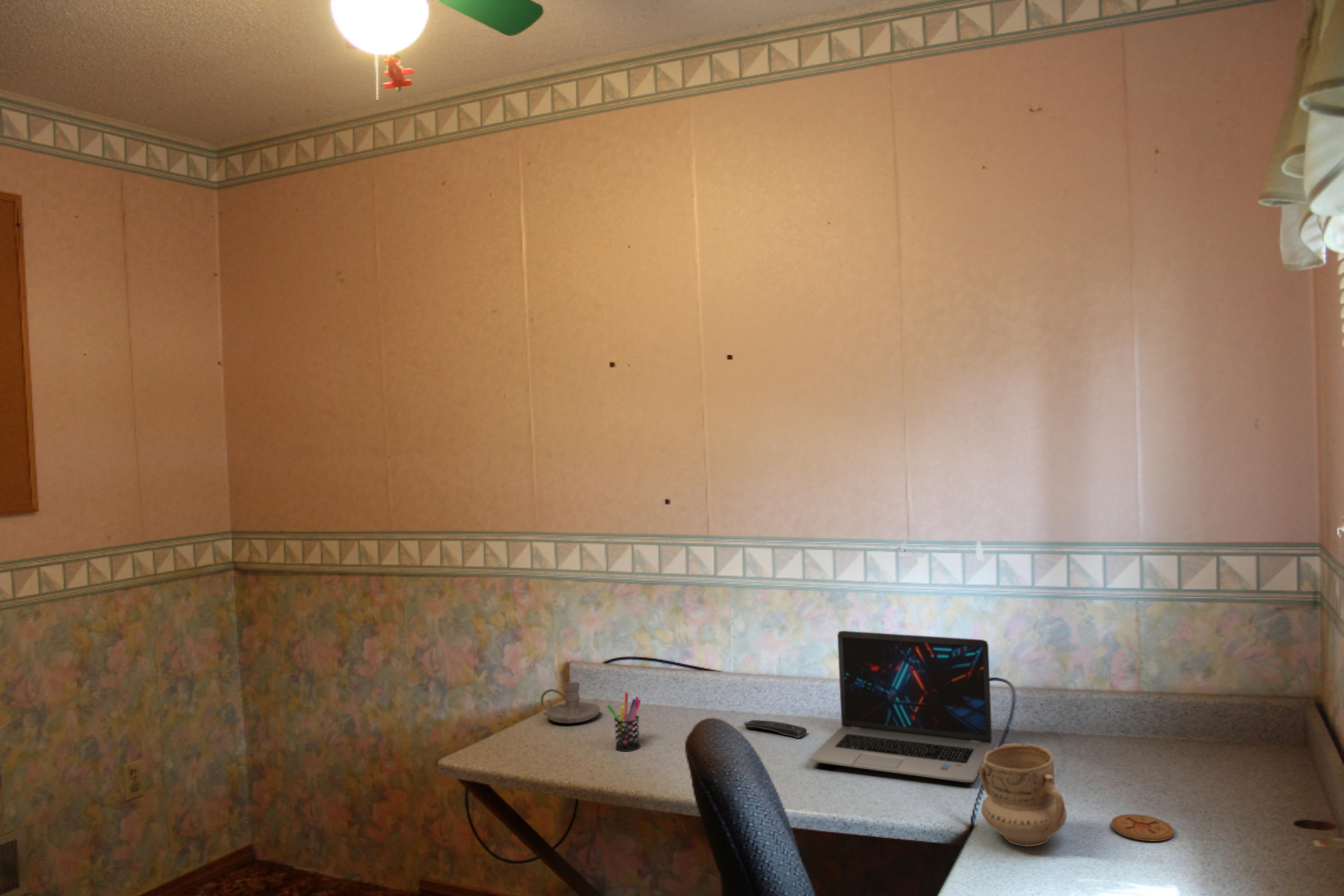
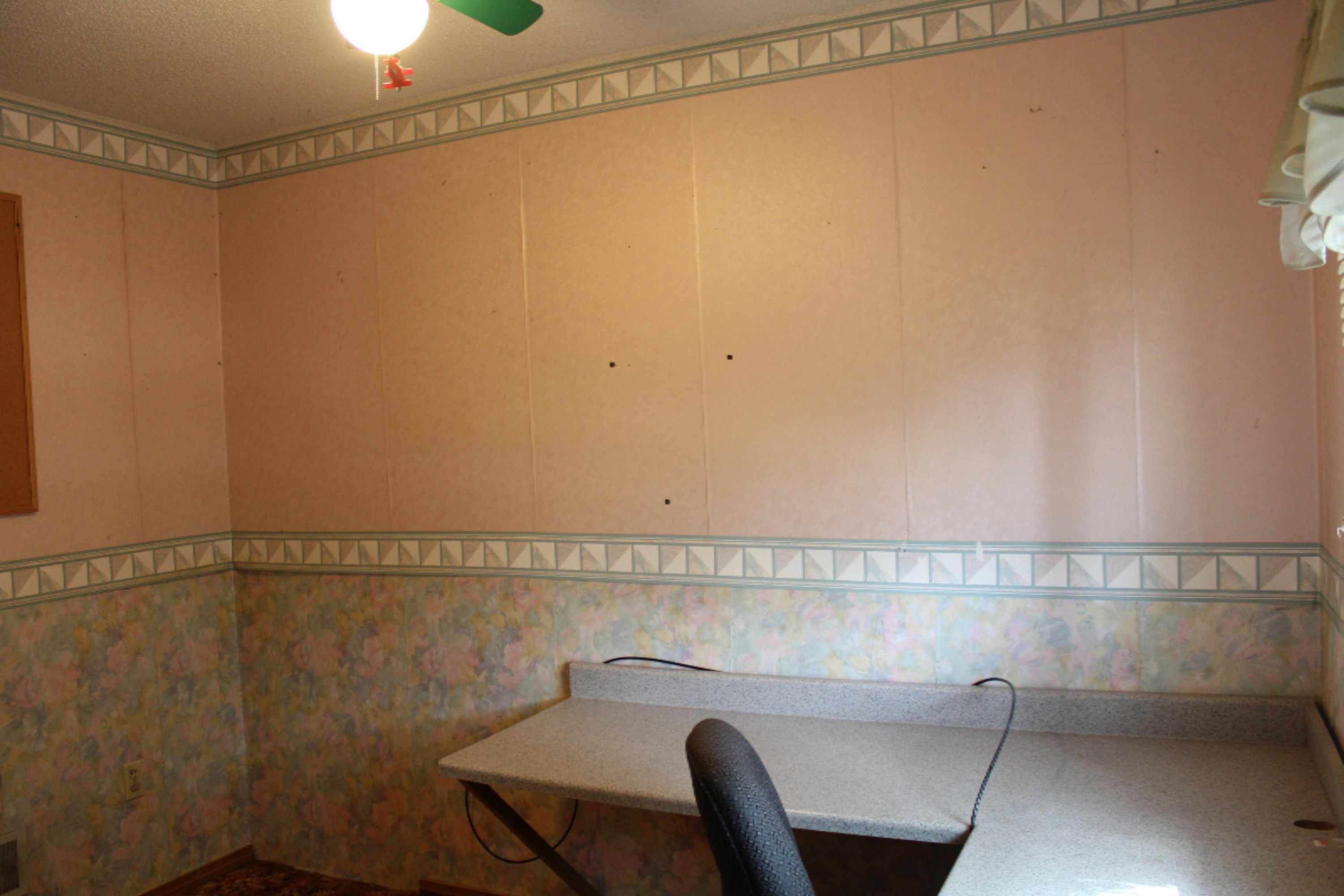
- remote control [743,719,807,739]
- candle holder [540,681,600,724]
- coaster [1111,814,1174,842]
- mug [979,743,1067,847]
- pen holder [607,692,642,752]
- laptop [810,630,992,783]
